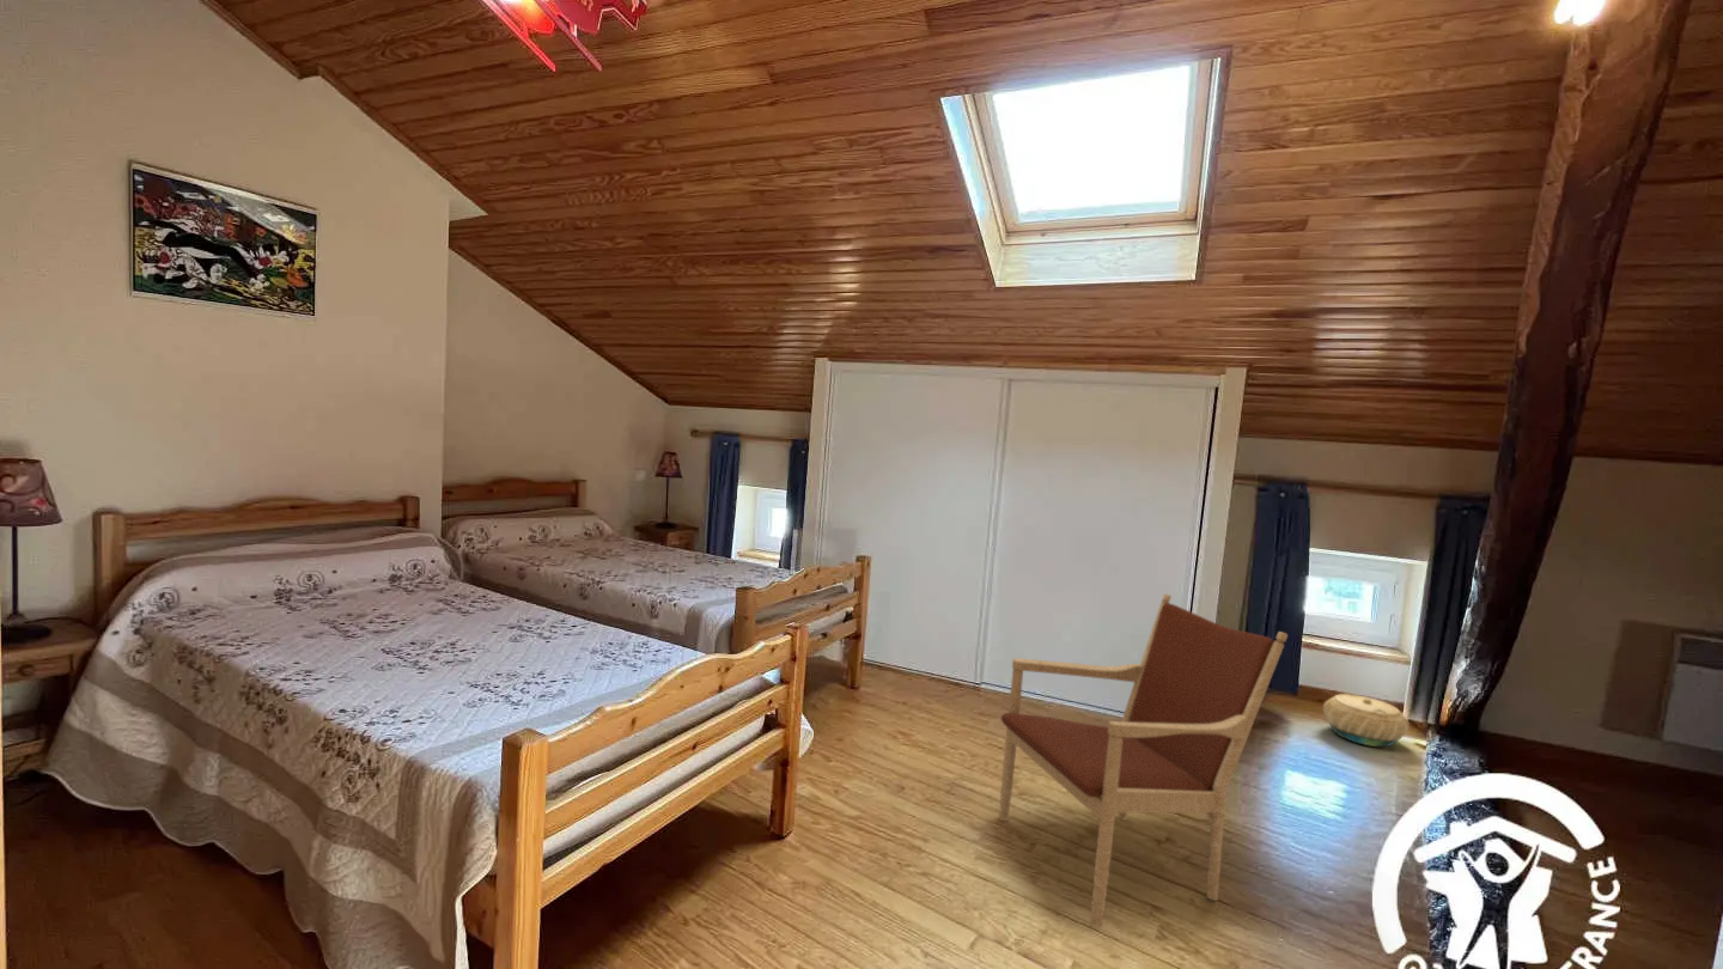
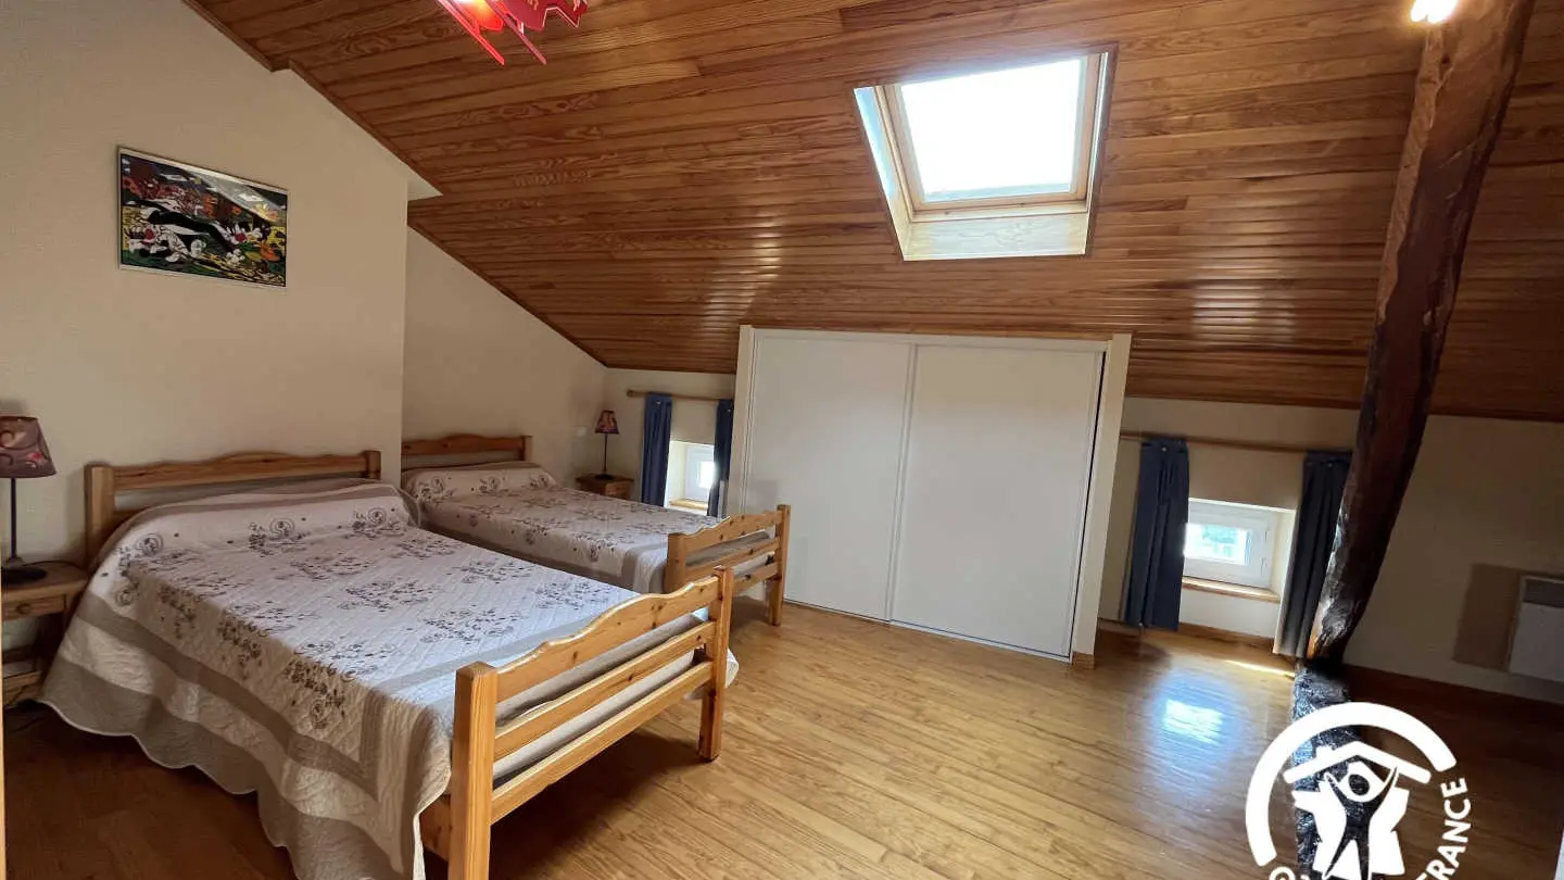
- armchair [998,592,1289,928]
- basket [1322,693,1411,748]
